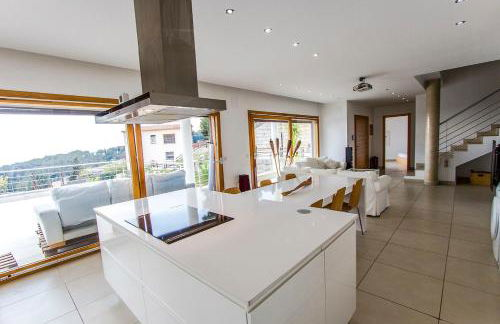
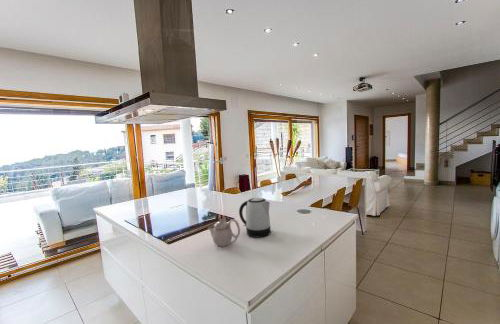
+ kettle [238,197,272,238]
+ teapot [207,215,241,248]
